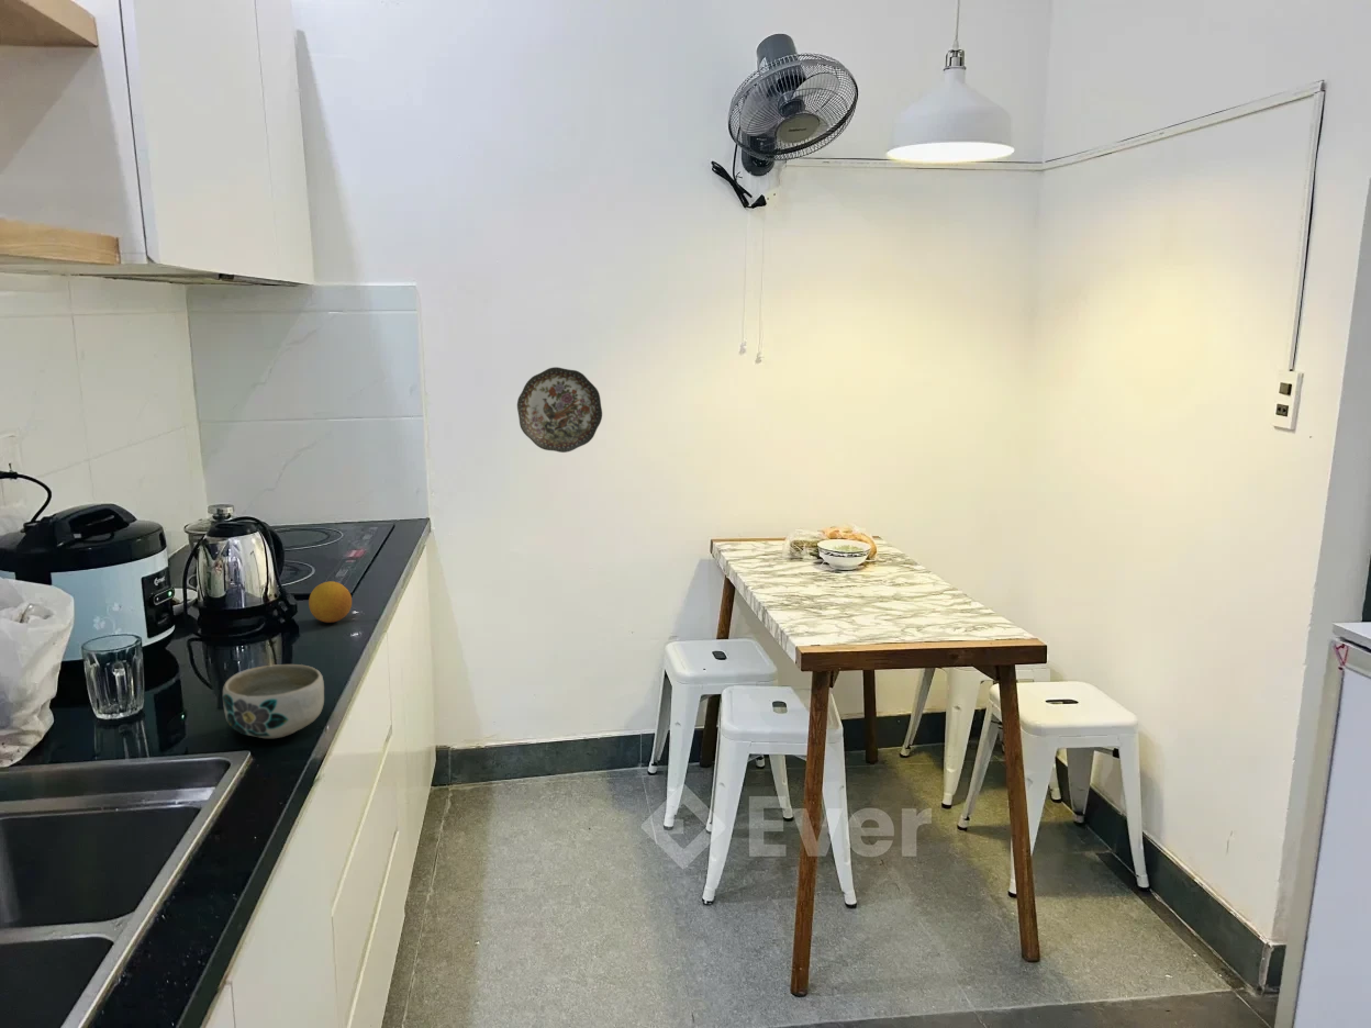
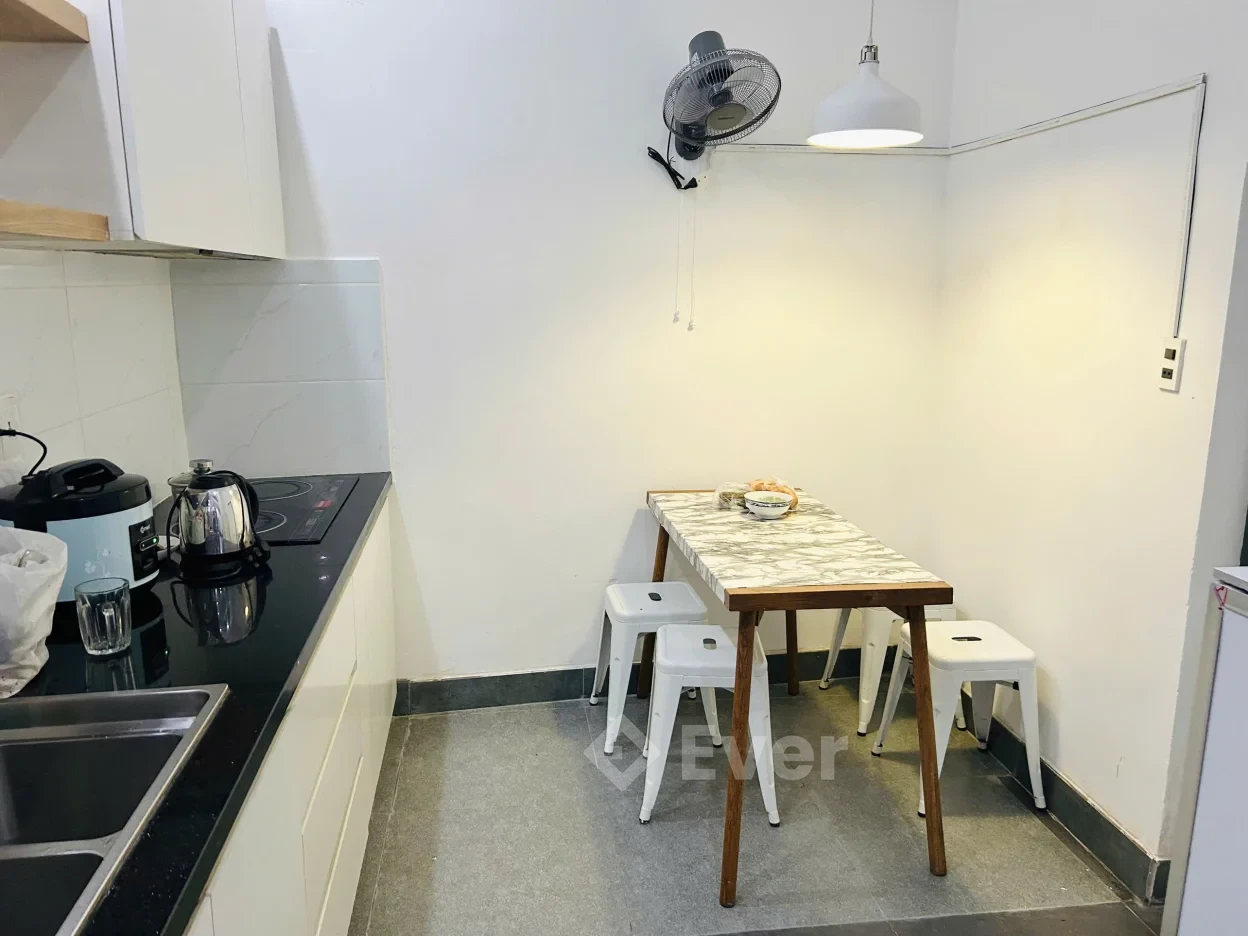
- bowl [222,663,325,739]
- fruit [308,580,353,624]
- decorative plate [516,366,603,454]
